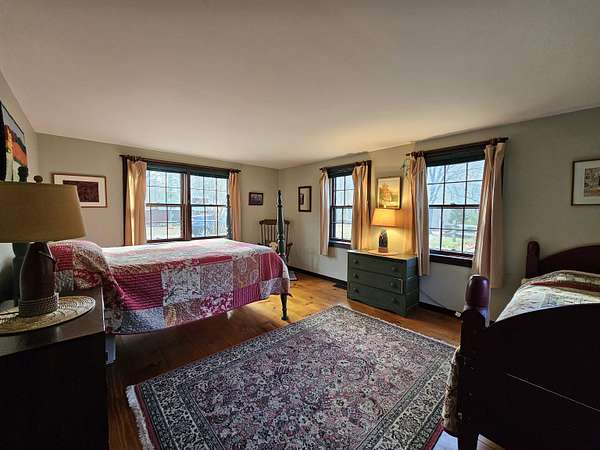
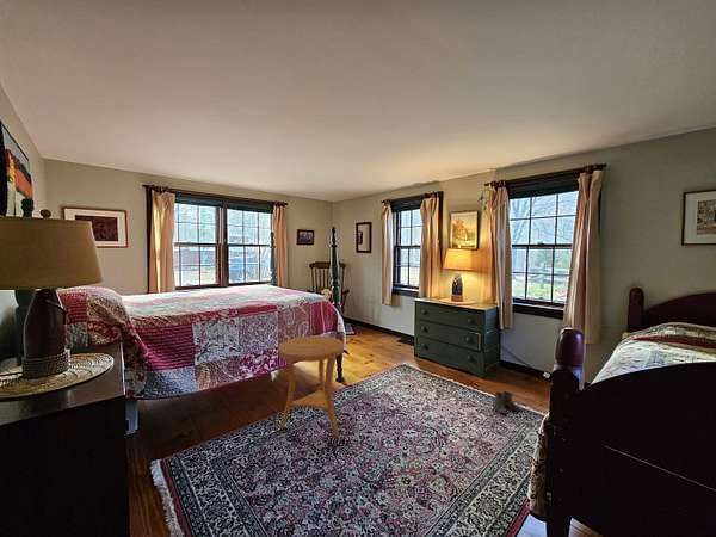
+ side table [277,335,345,438]
+ boots [490,390,523,416]
